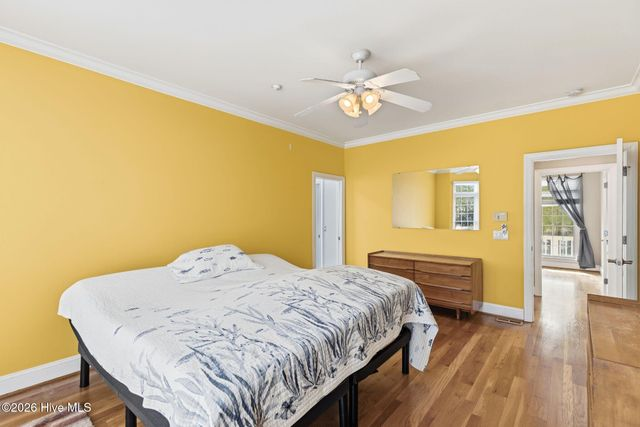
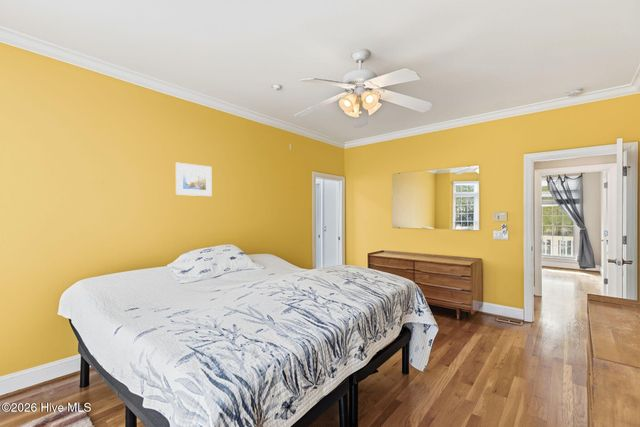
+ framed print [175,162,213,197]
